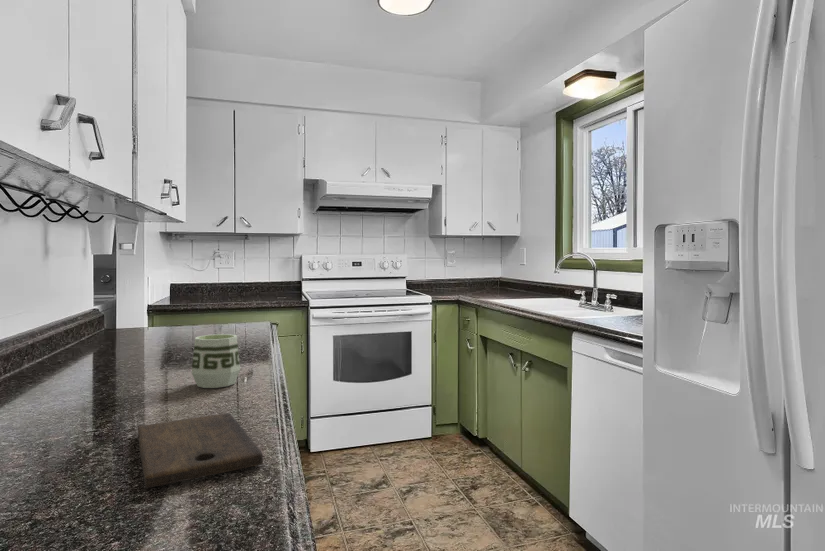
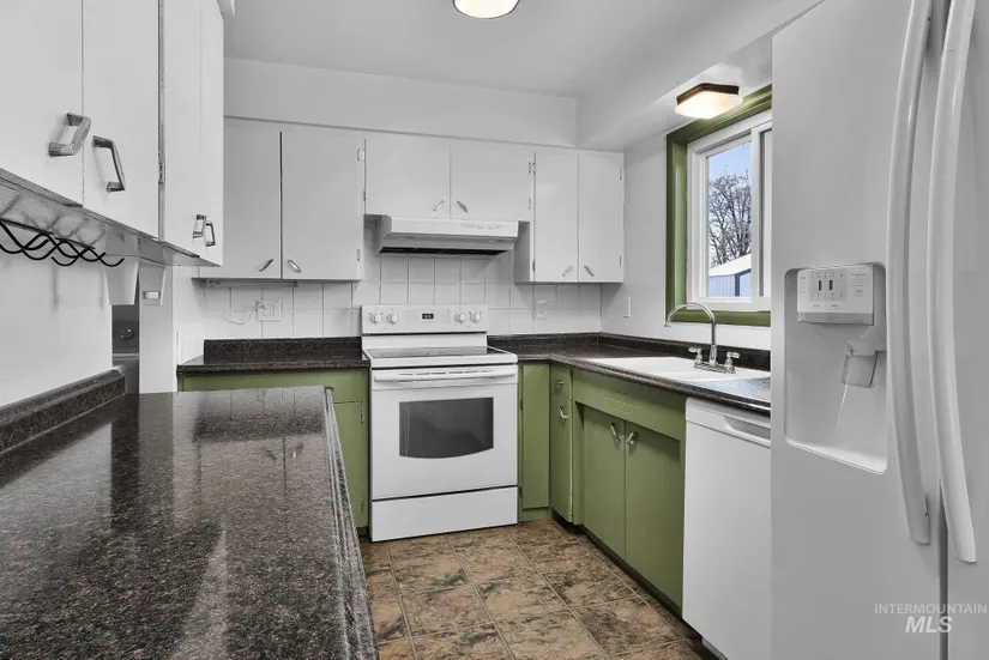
- cup [190,333,241,389]
- cutting board [137,412,264,489]
